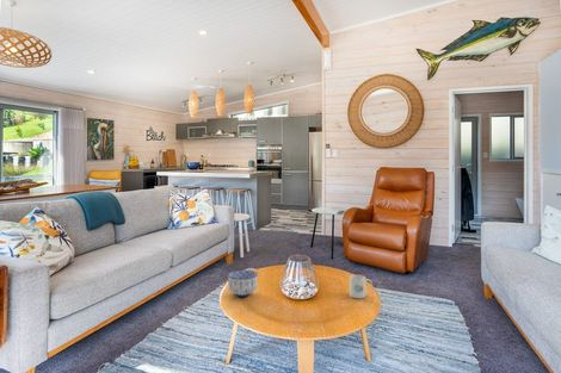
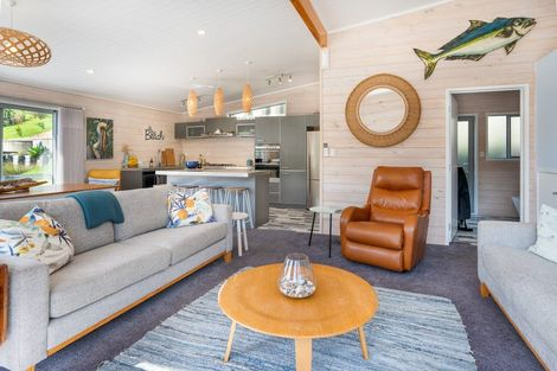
- bowl [227,269,259,298]
- mug [349,274,374,299]
